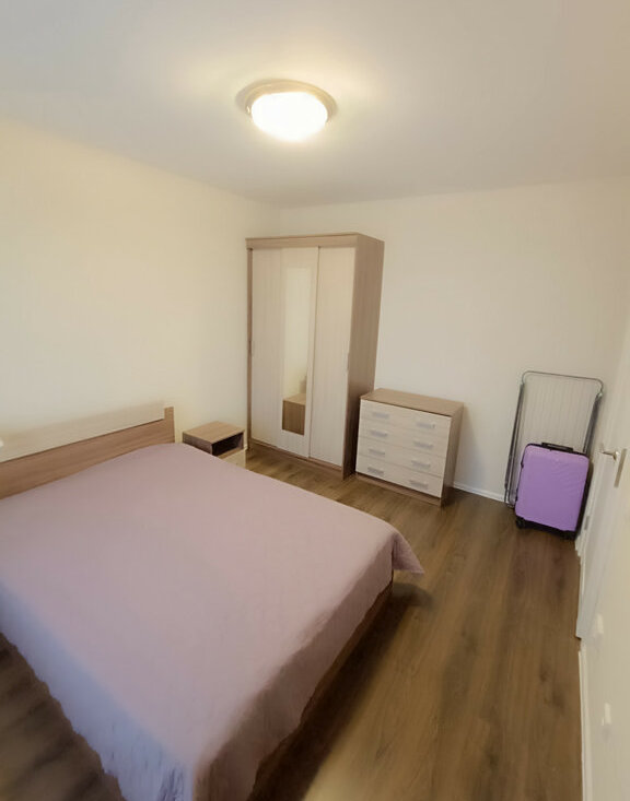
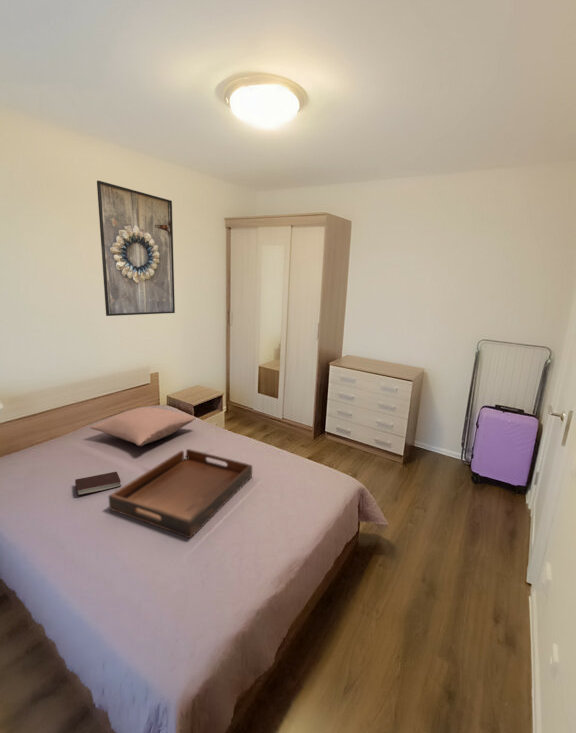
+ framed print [96,179,176,317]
+ book [74,471,122,496]
+ pillow [89,406,197,447]
+ serving tray [108,448,253,539]
